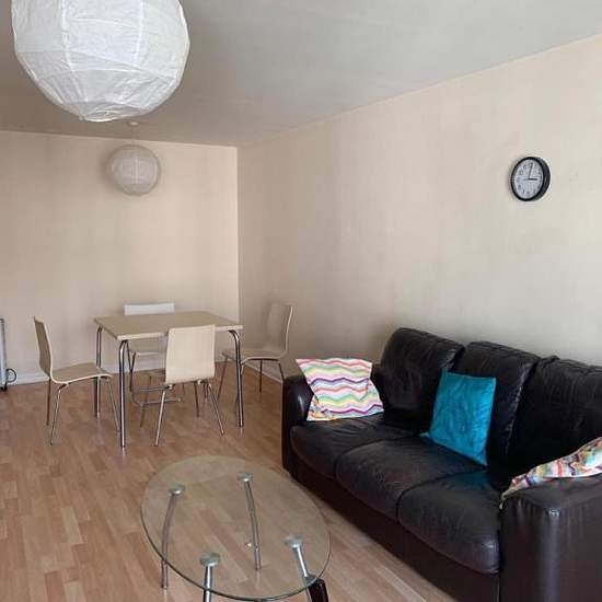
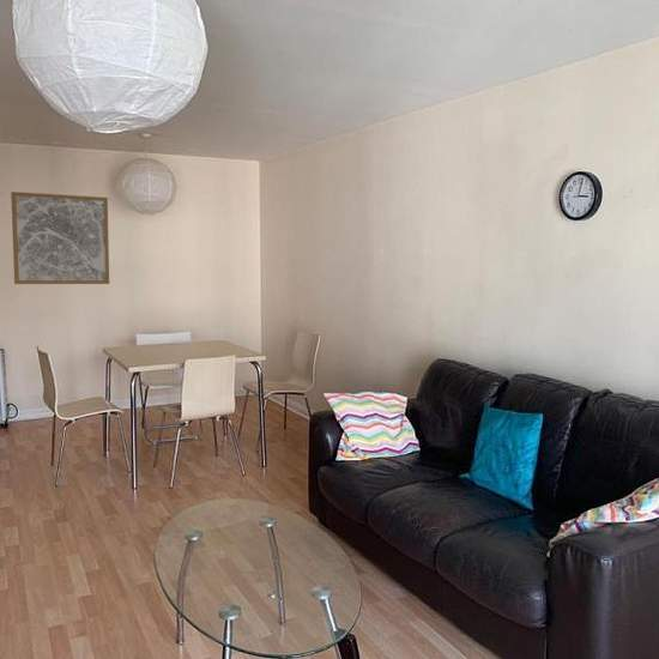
+ wall art [10,191,110,285]
